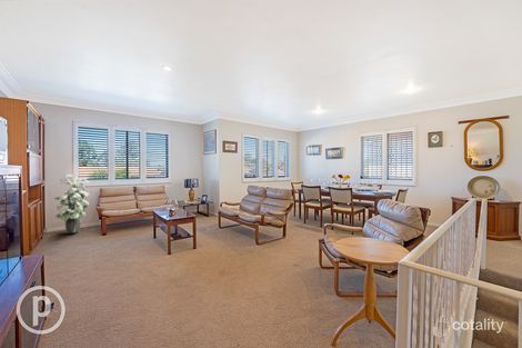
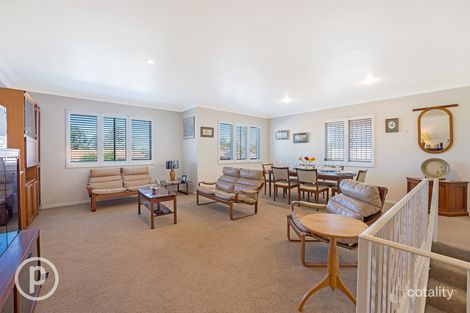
- indoor plant [52,173,91,235]
